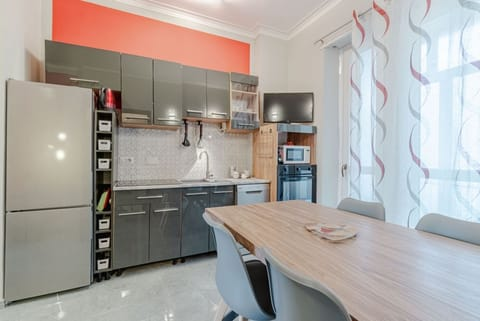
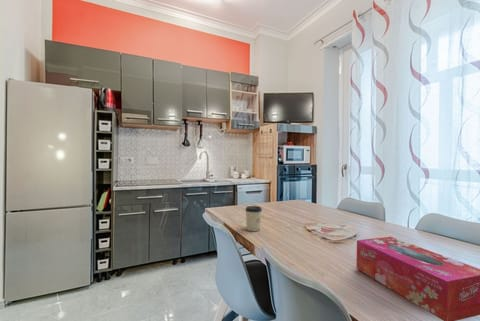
+ tissue box [355,236,480,321]
+ cup [244,205,263,232]
